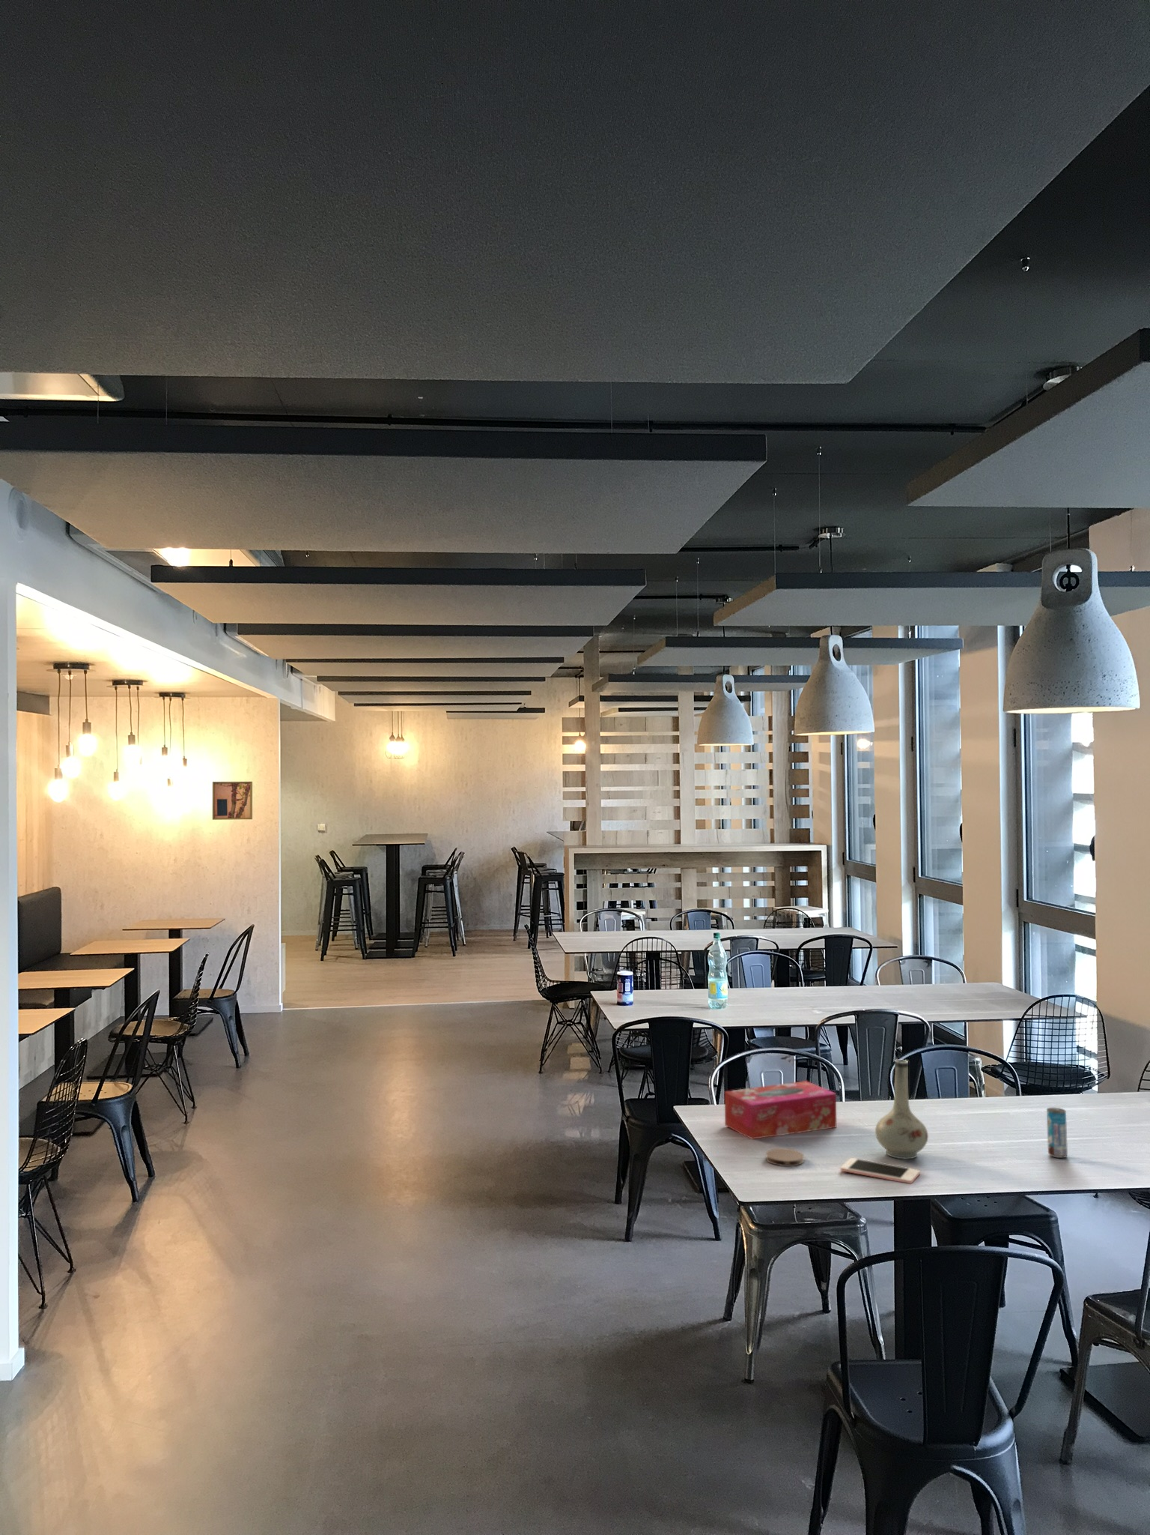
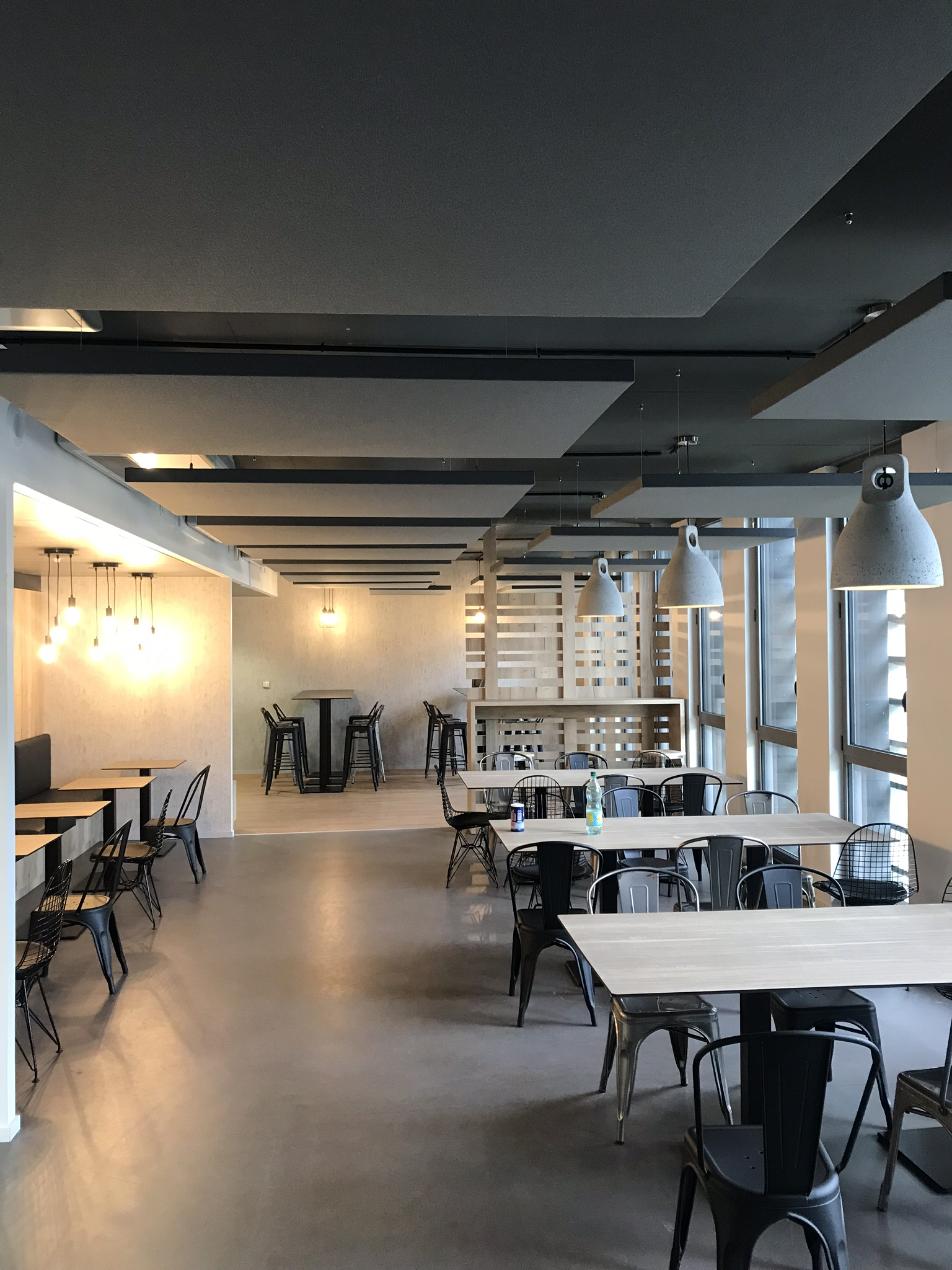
- coaster [765,1147,805,1168]
- cell phone [840,1157,920,1184]
- vase [875,1059,929,1160]
- tissue box [724,1081,837,1140]
- wall art [211,781,252,821]
- beverage can [1046,1107,1068,1159]
